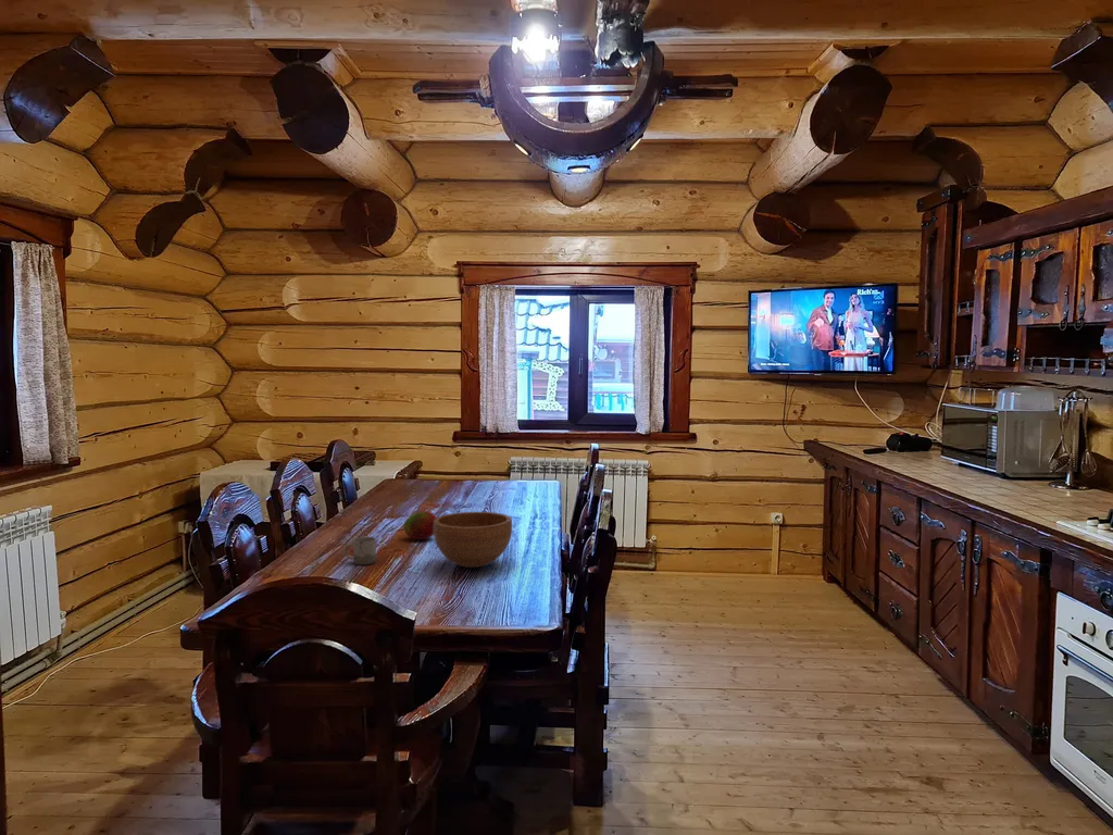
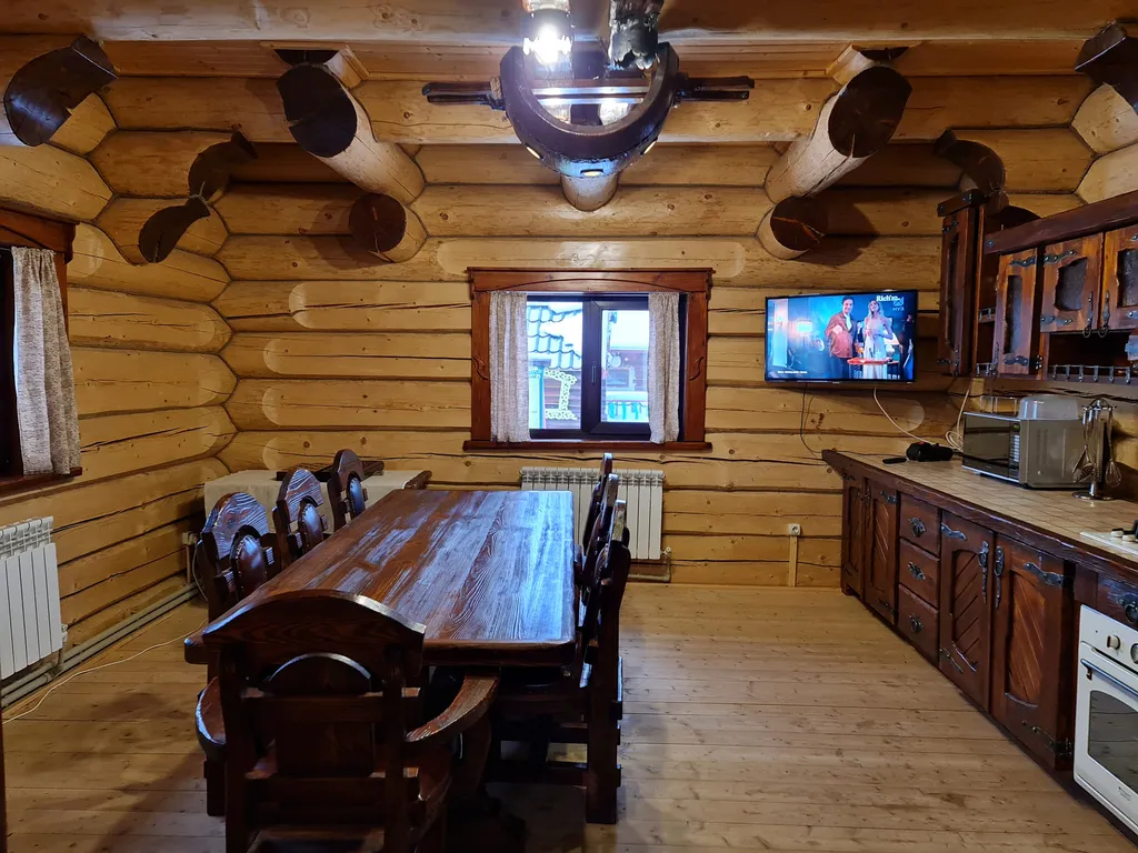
- cup [343,536,377,565]
- bowl [433,511,513,569]
- fruit [403,510,437,540]
